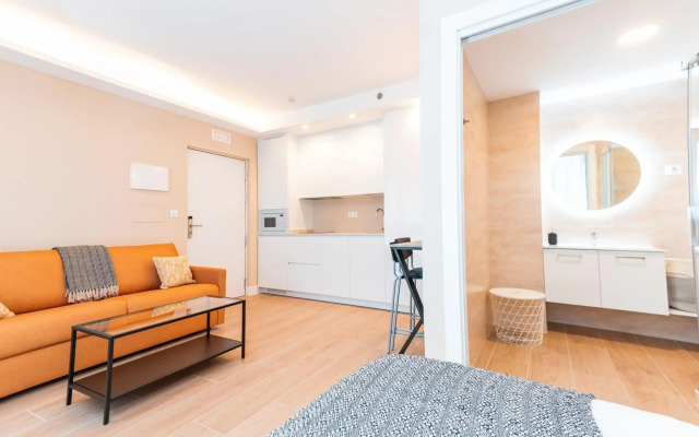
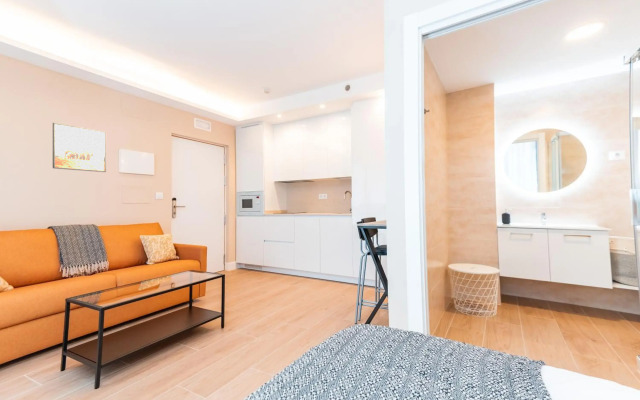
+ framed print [52,122,107,173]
